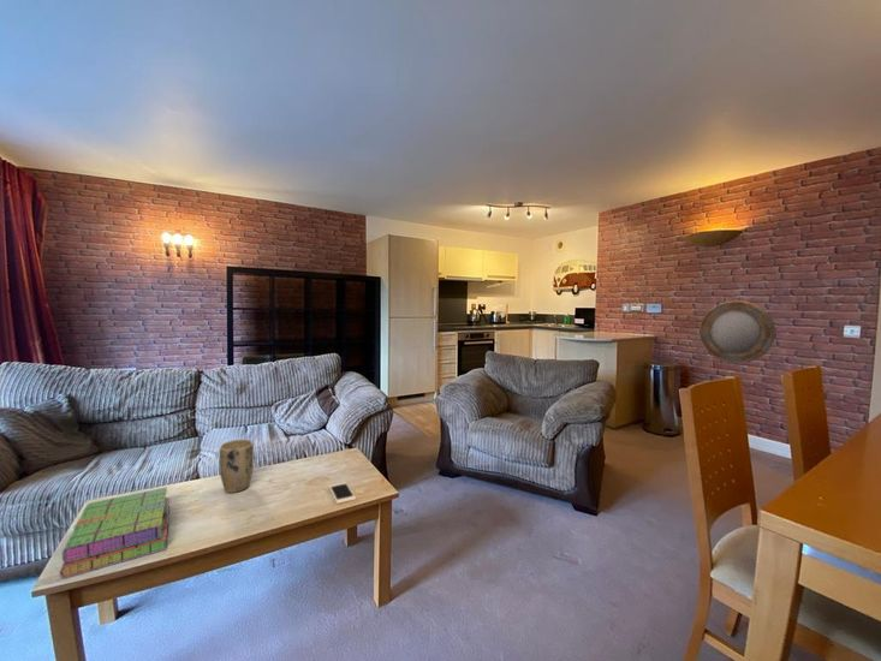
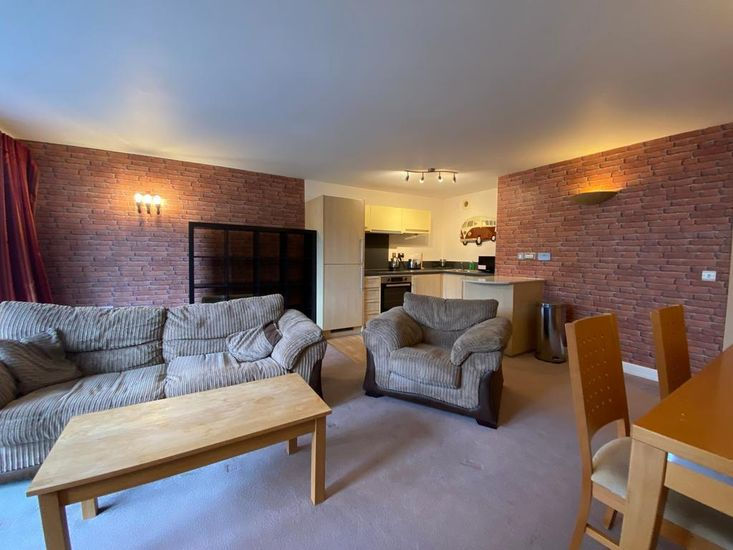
- plant pot [218,439,255,494]
- home mirror [698,299,778,364]
- cell phone [328,481,357,505]
- stack of books [59,486,171,579]
